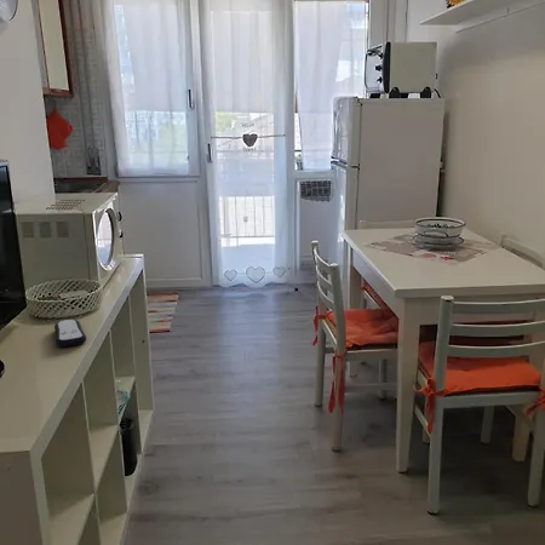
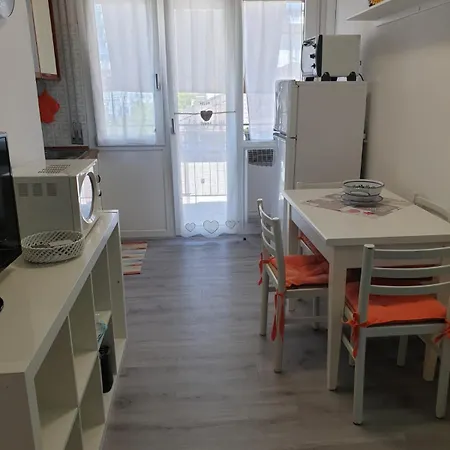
- remote control [53,319,87,348]
